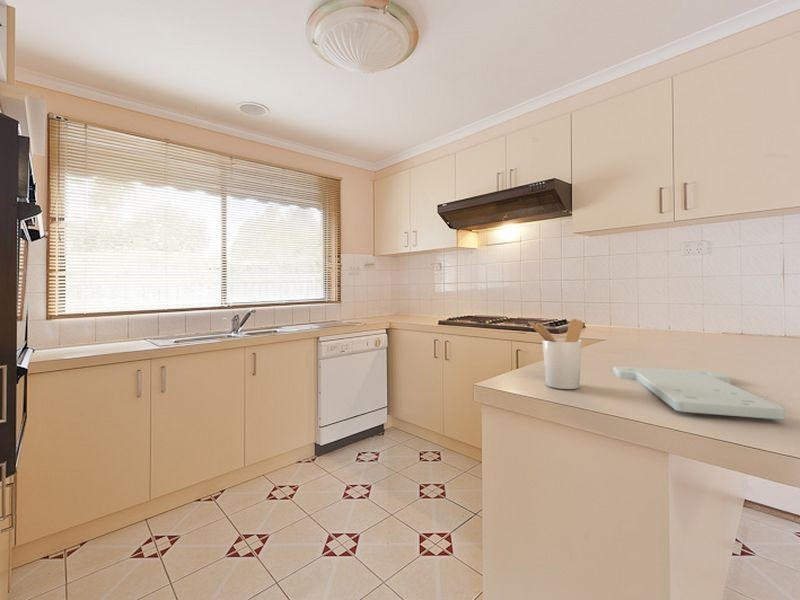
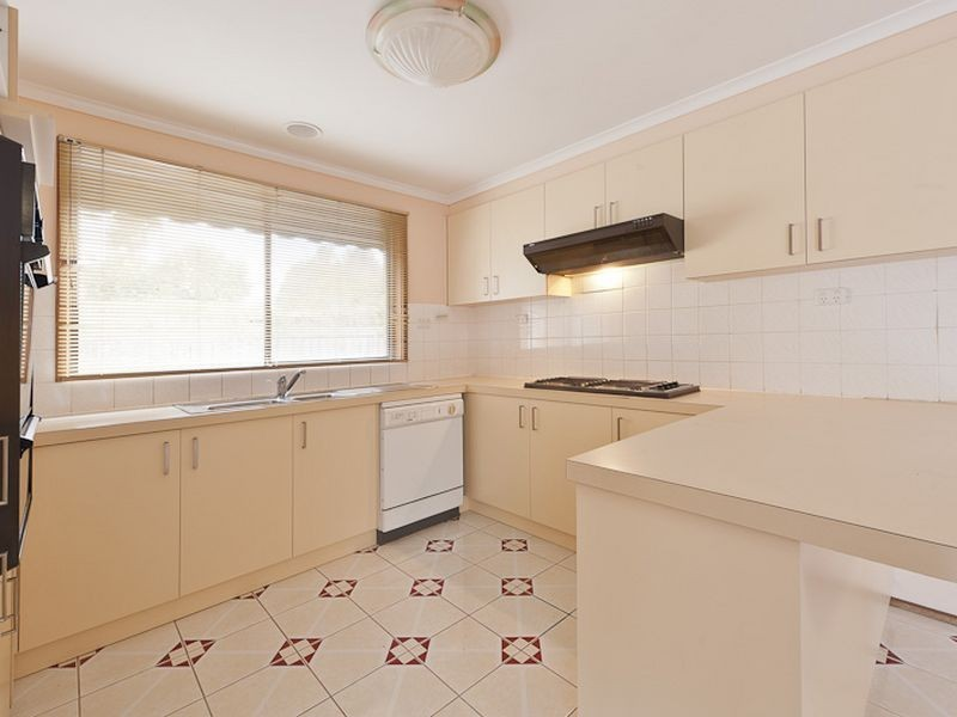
- utensil holder [528,318,584,390]
- cutting board [612,366,786,421]
